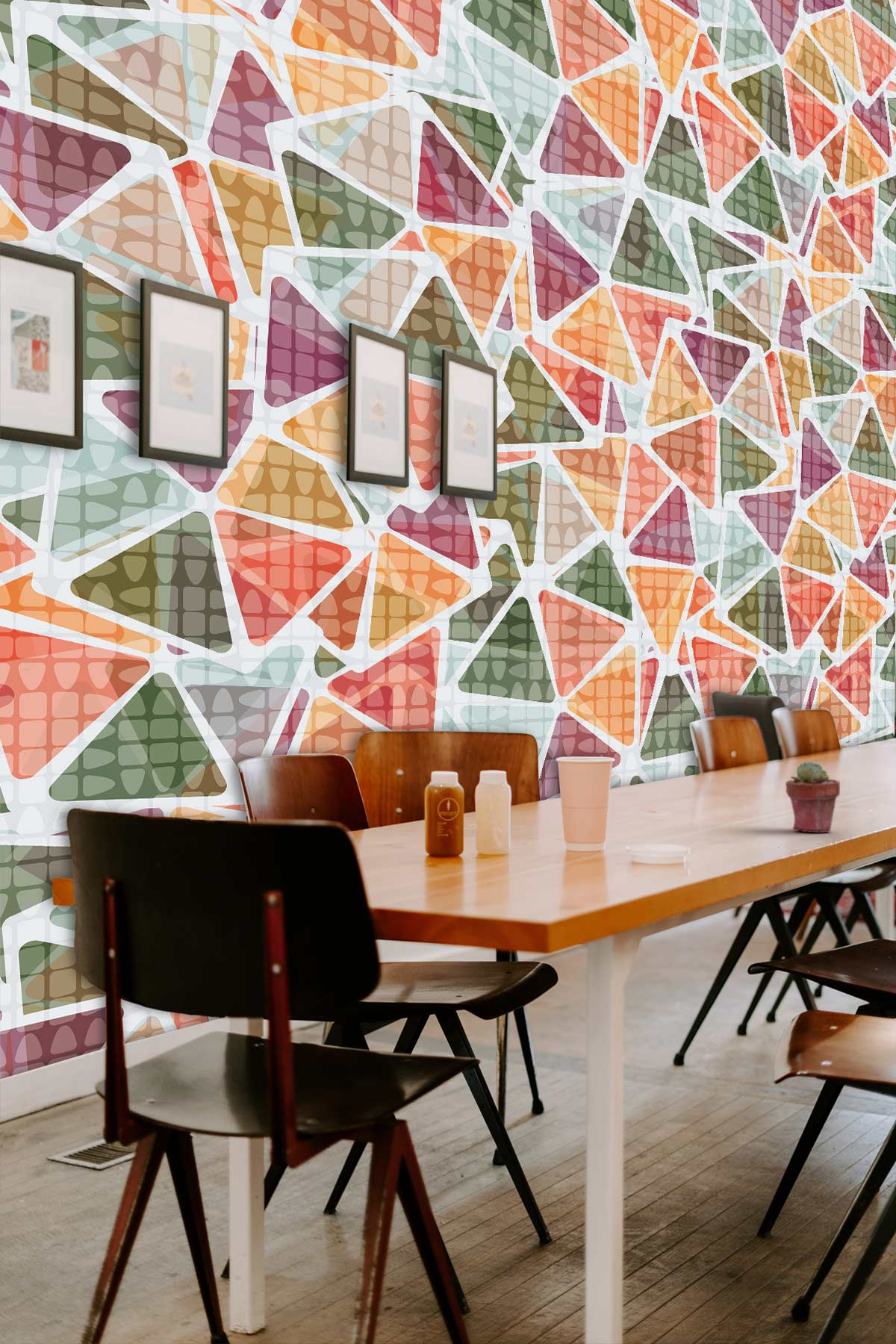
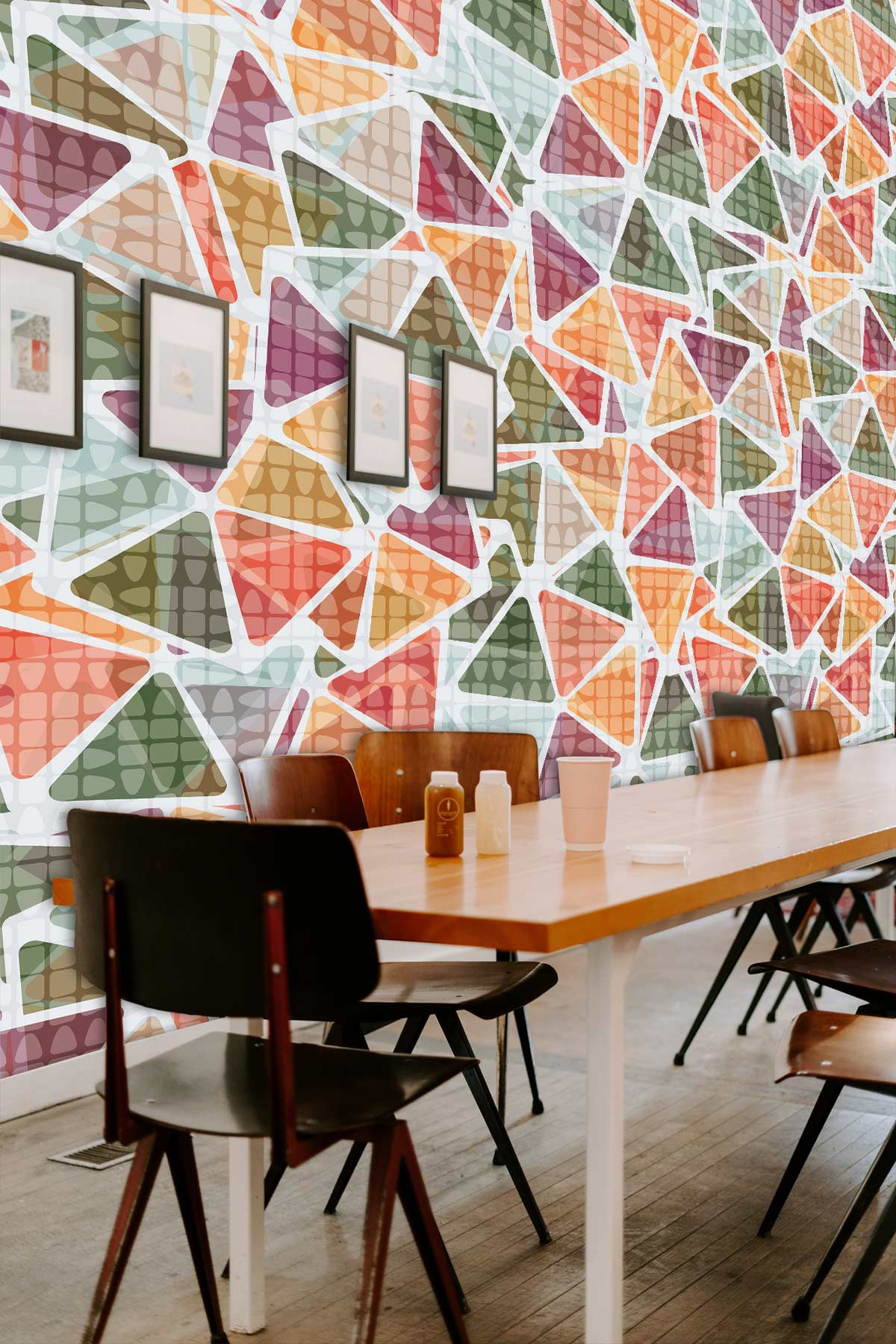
- potted succulent [785,760,841,833]
